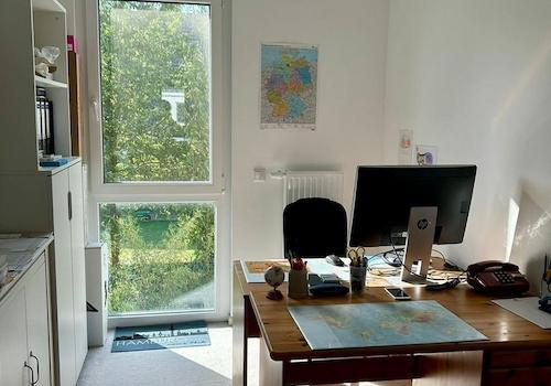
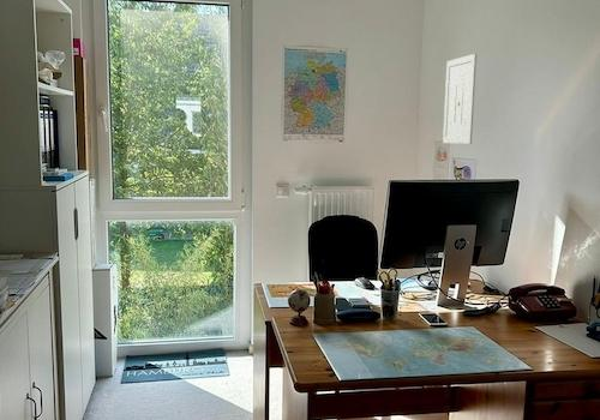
+ wall art [442,53,478,145]
